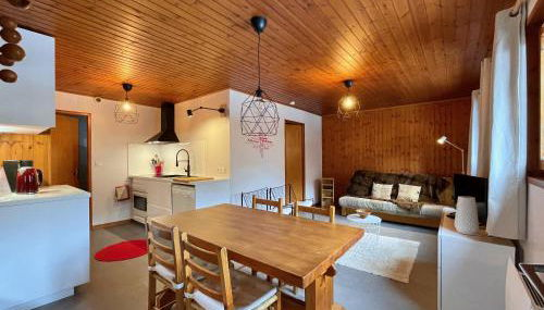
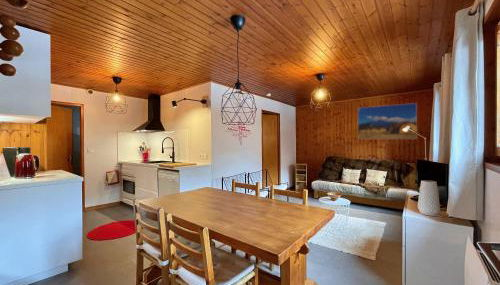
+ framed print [357,102,418,140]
